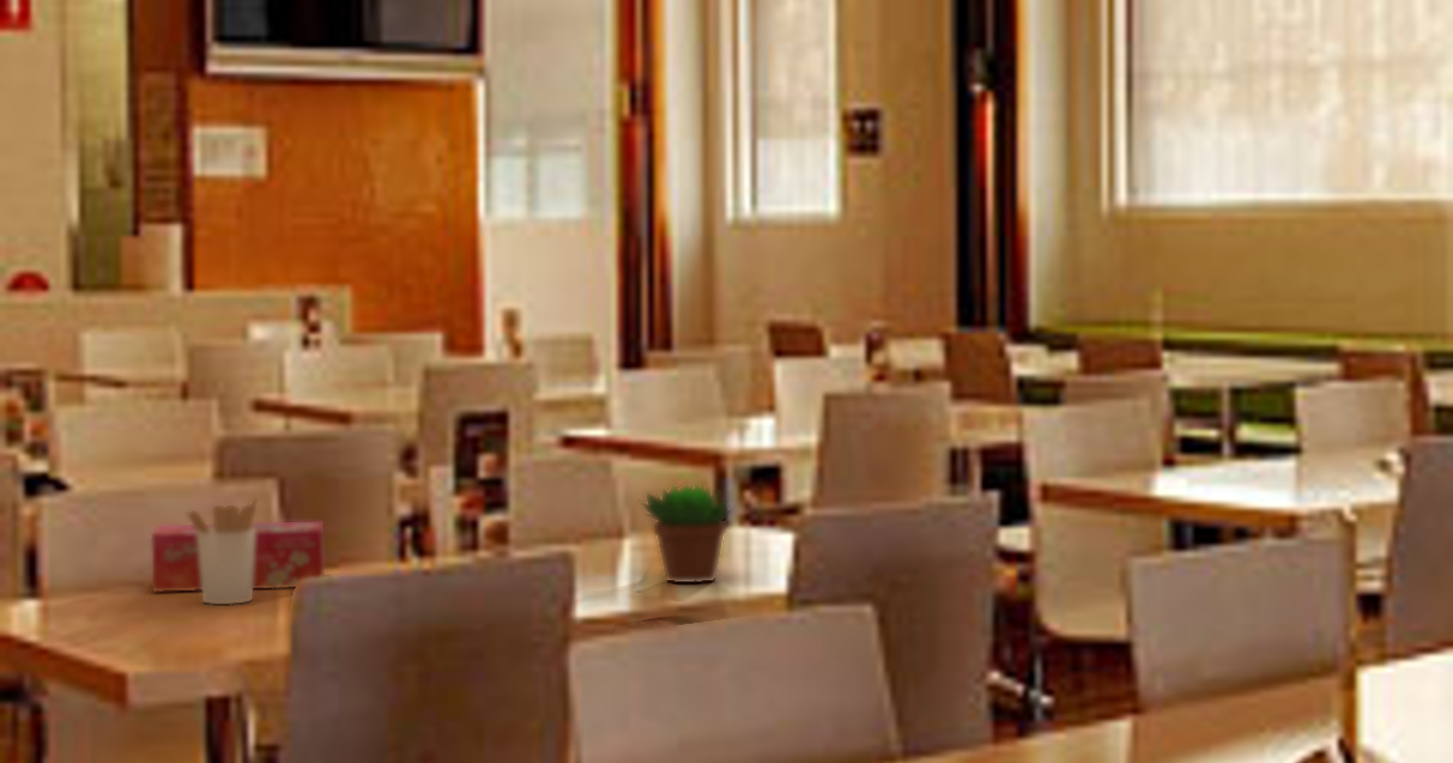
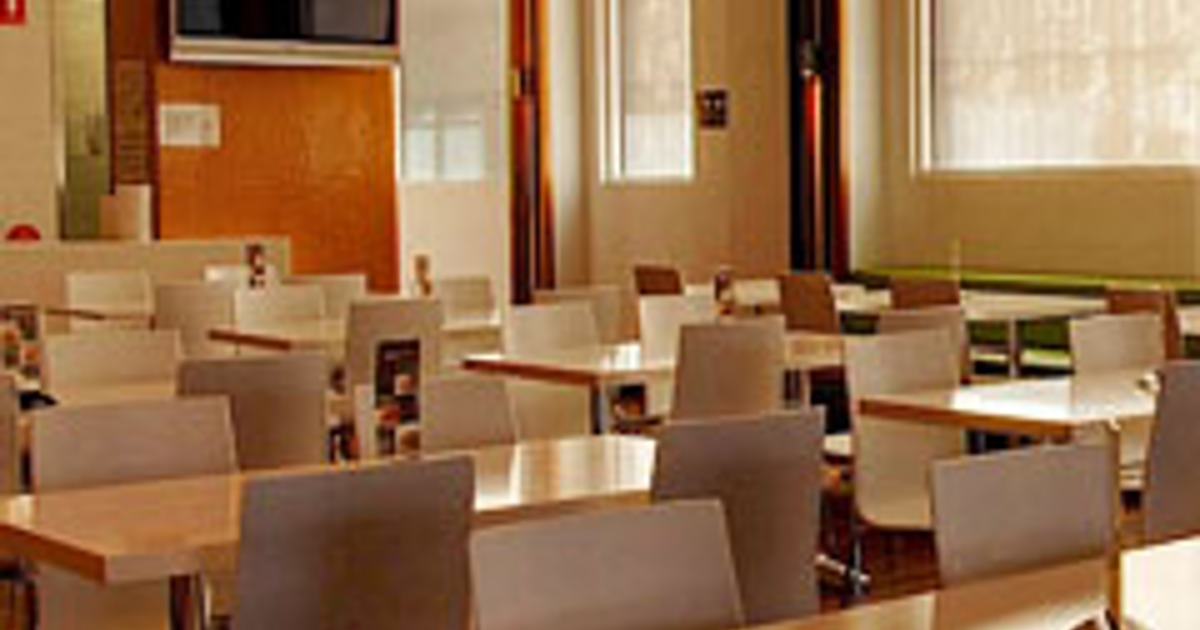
- tissue box [150,520,326,592]
- utensil holder [185,493,259,606]
- succulent plant [638,481,736,584]
